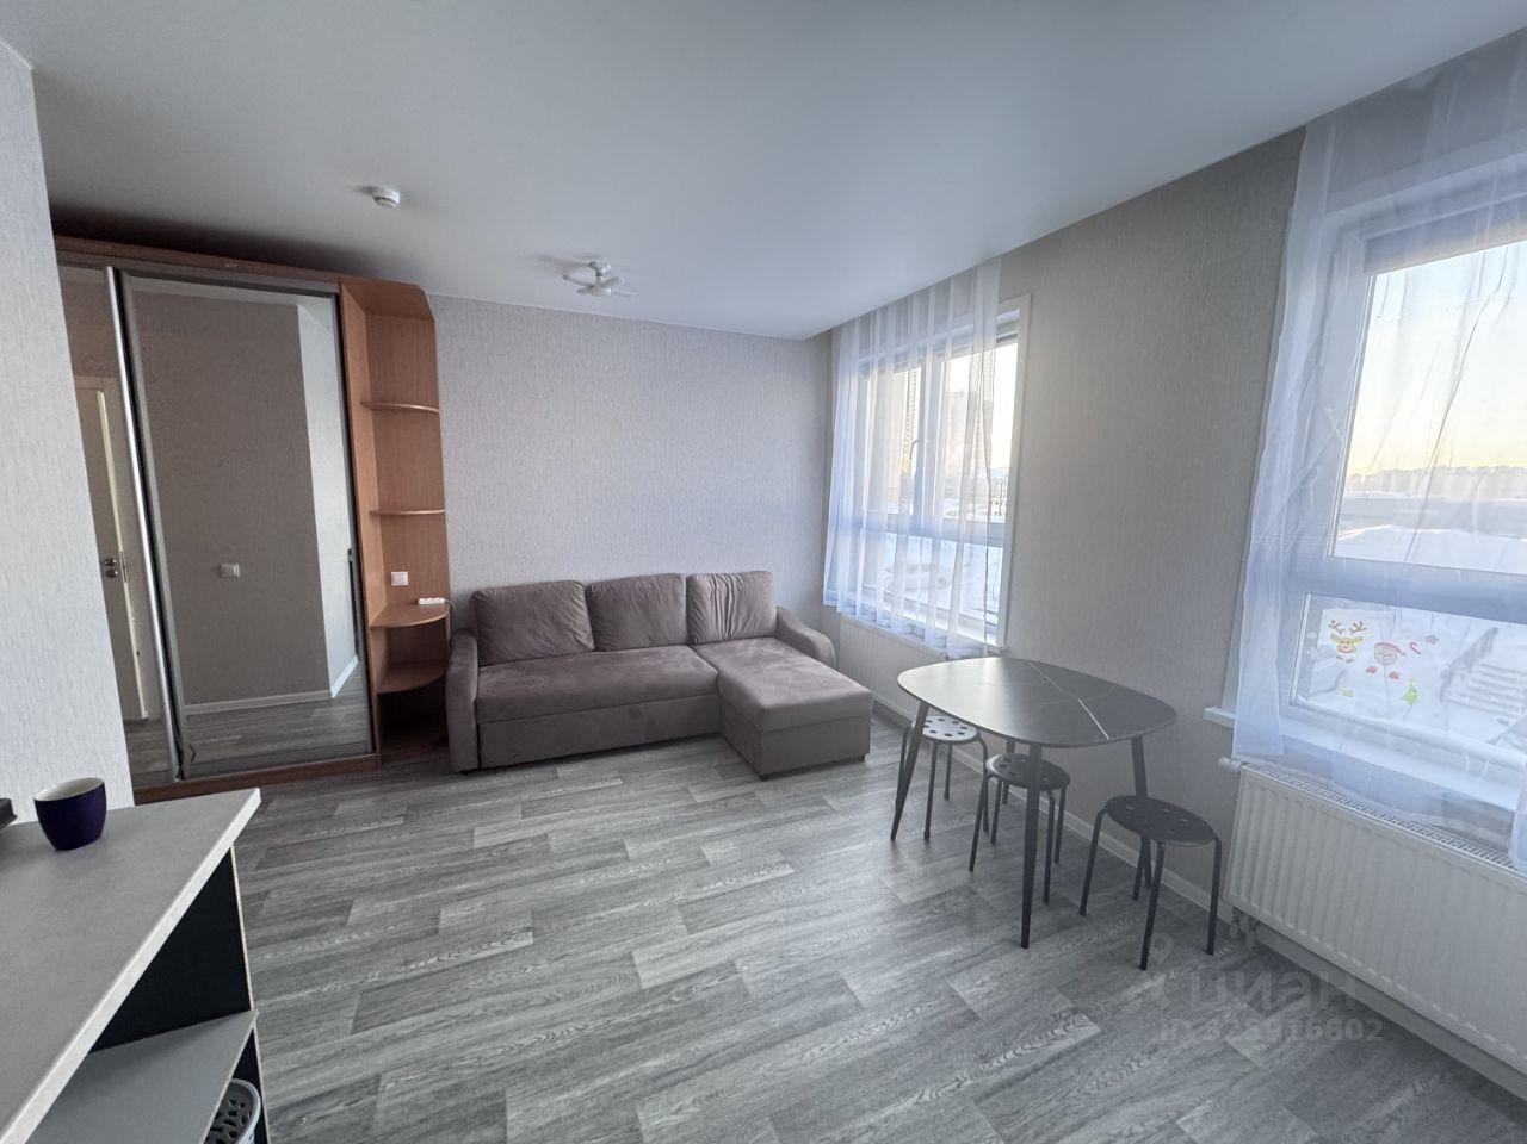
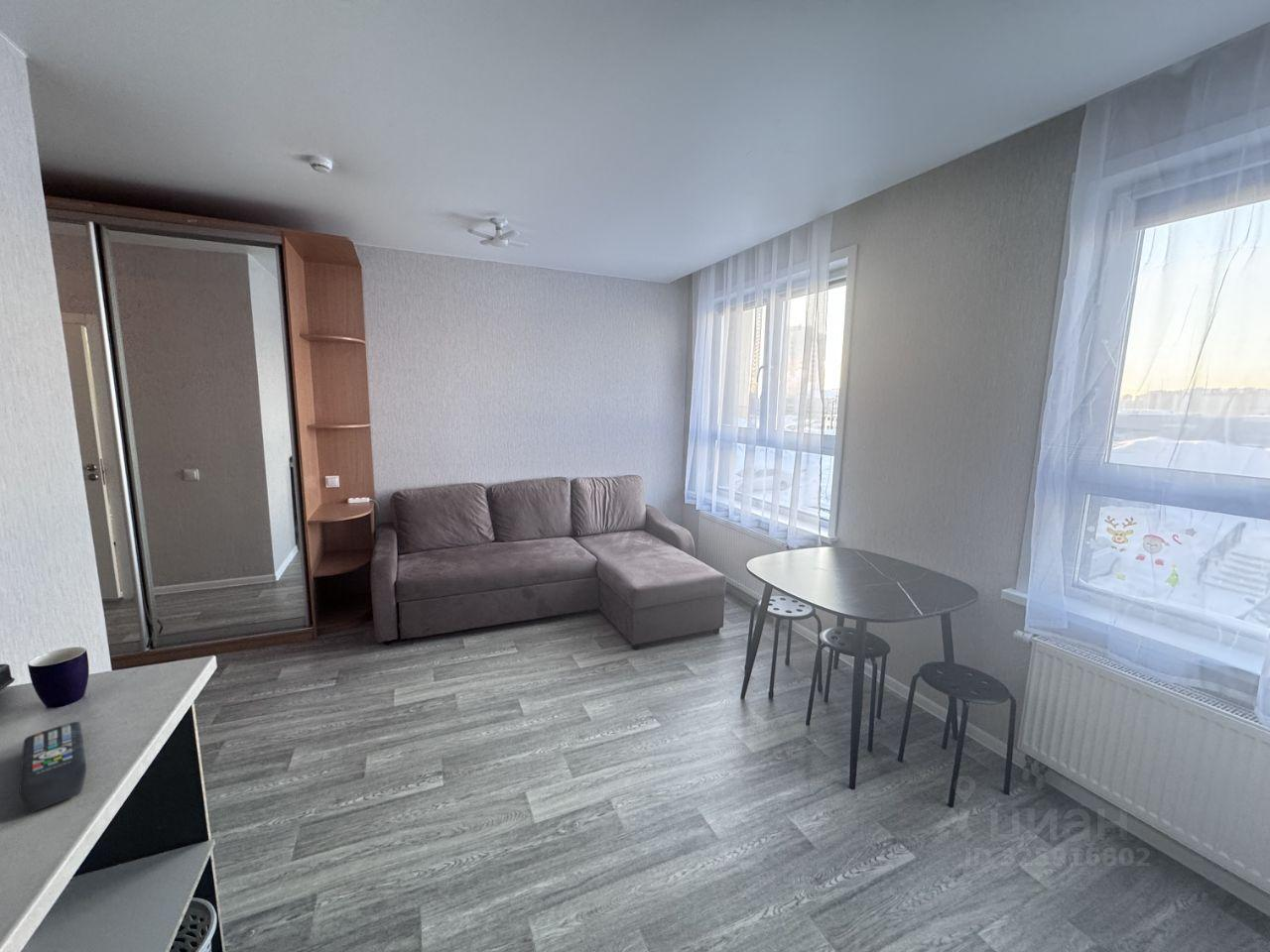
+ remote control [18,721,87,813]
